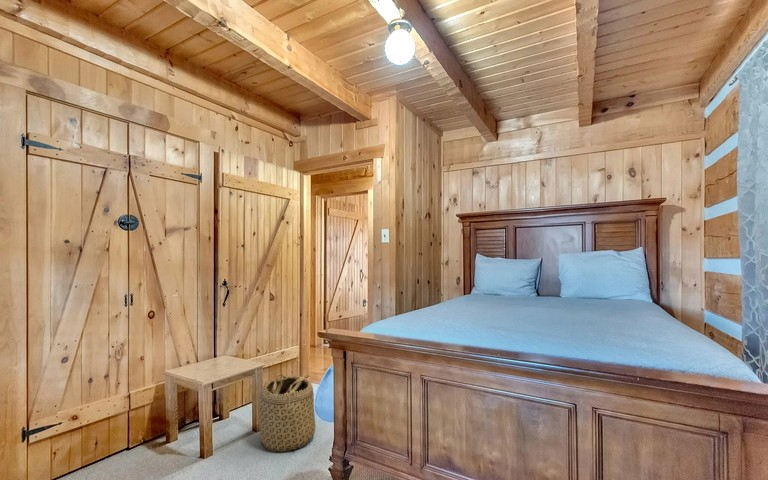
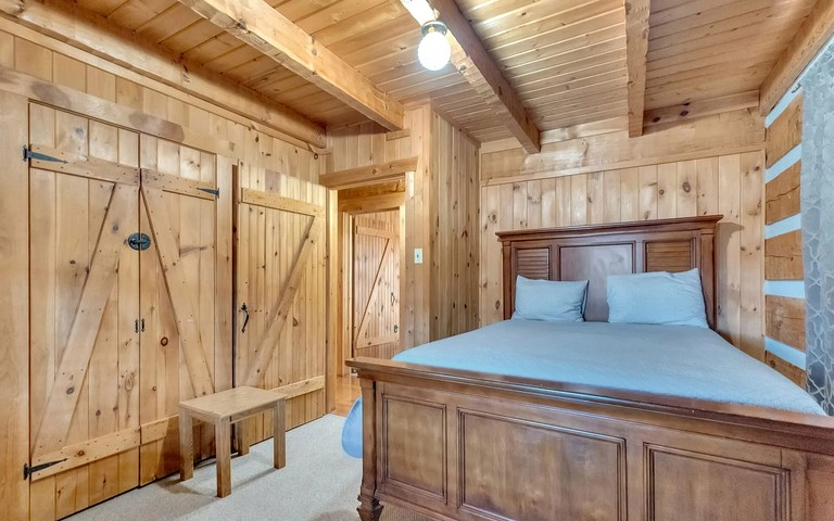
- basket [258,373,316,453]
